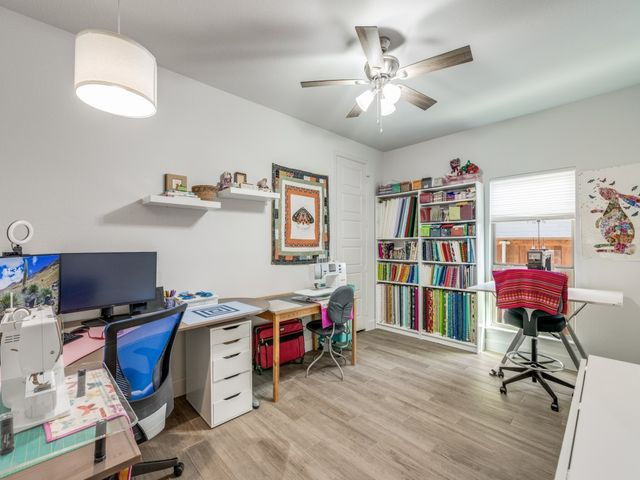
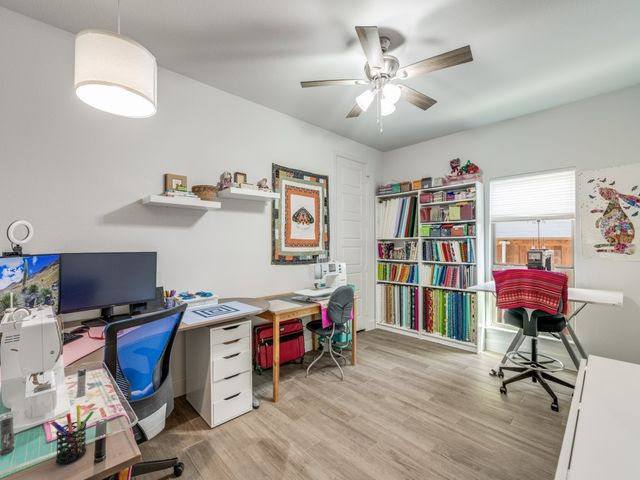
+ pen holder [50,404,95,465]
